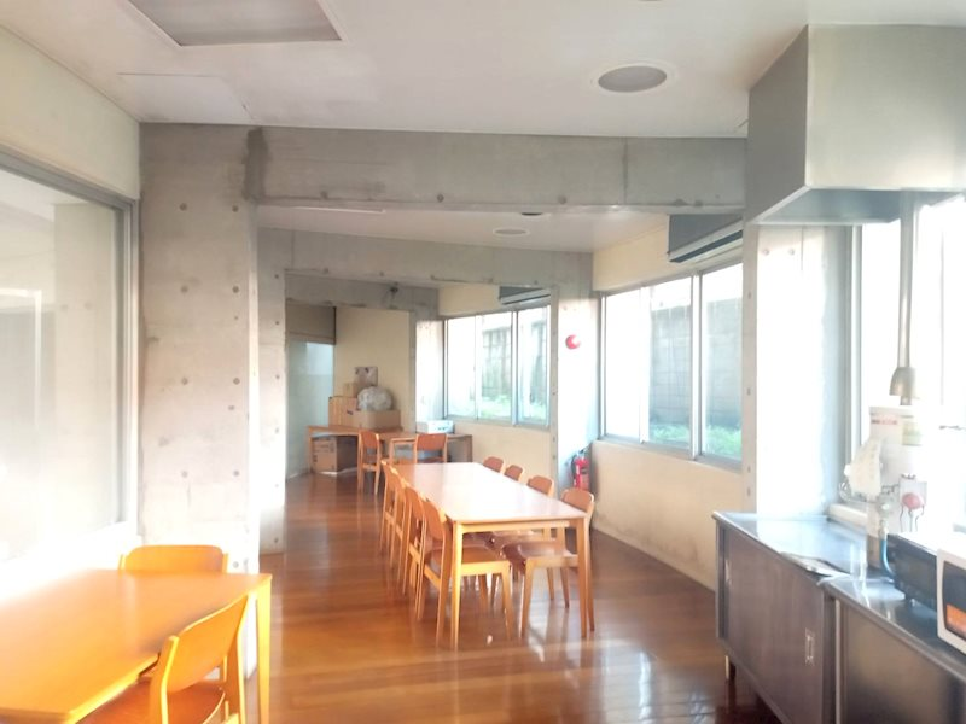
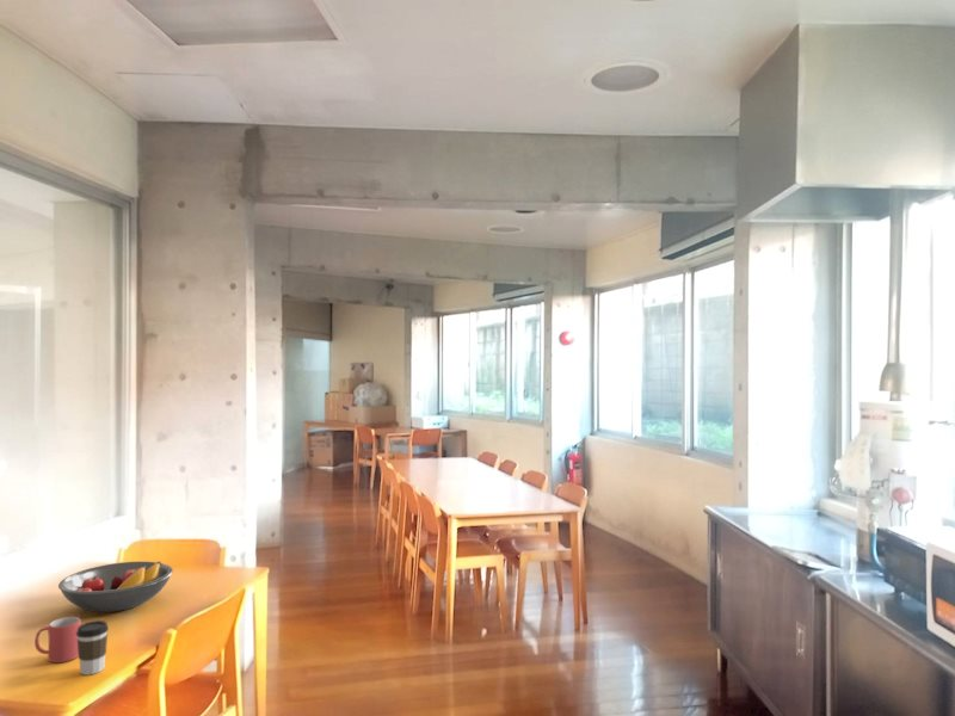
+ fruit bowl [57,561,174,613]
+ coffee cup [76,619,110,677]
+ mug [33,616,82,663]
